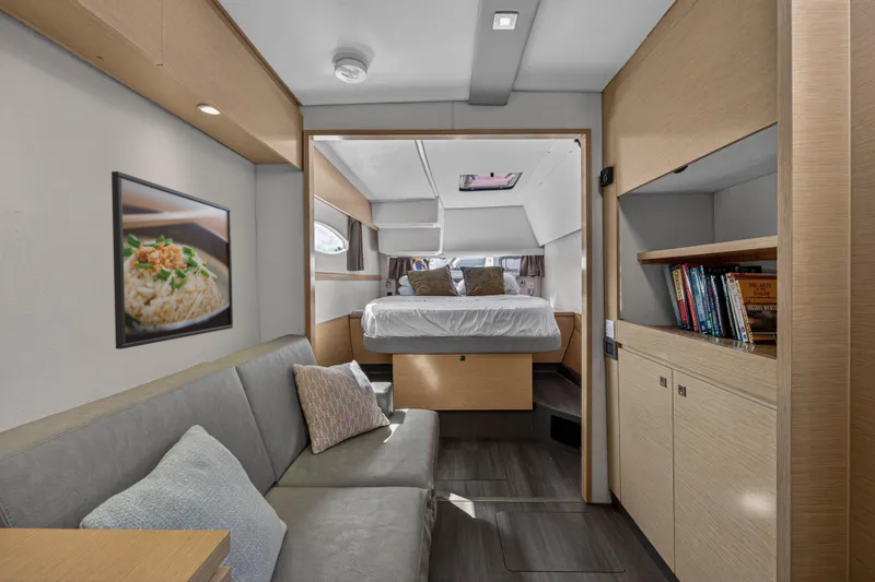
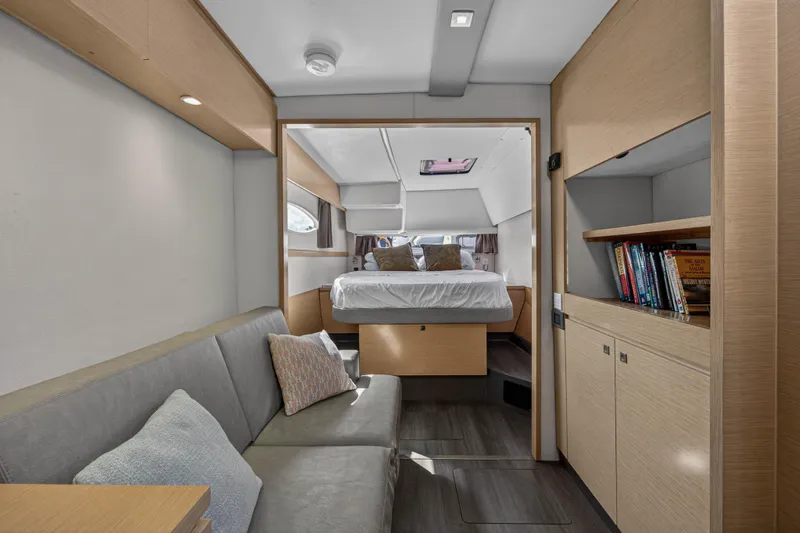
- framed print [110,170,234,351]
